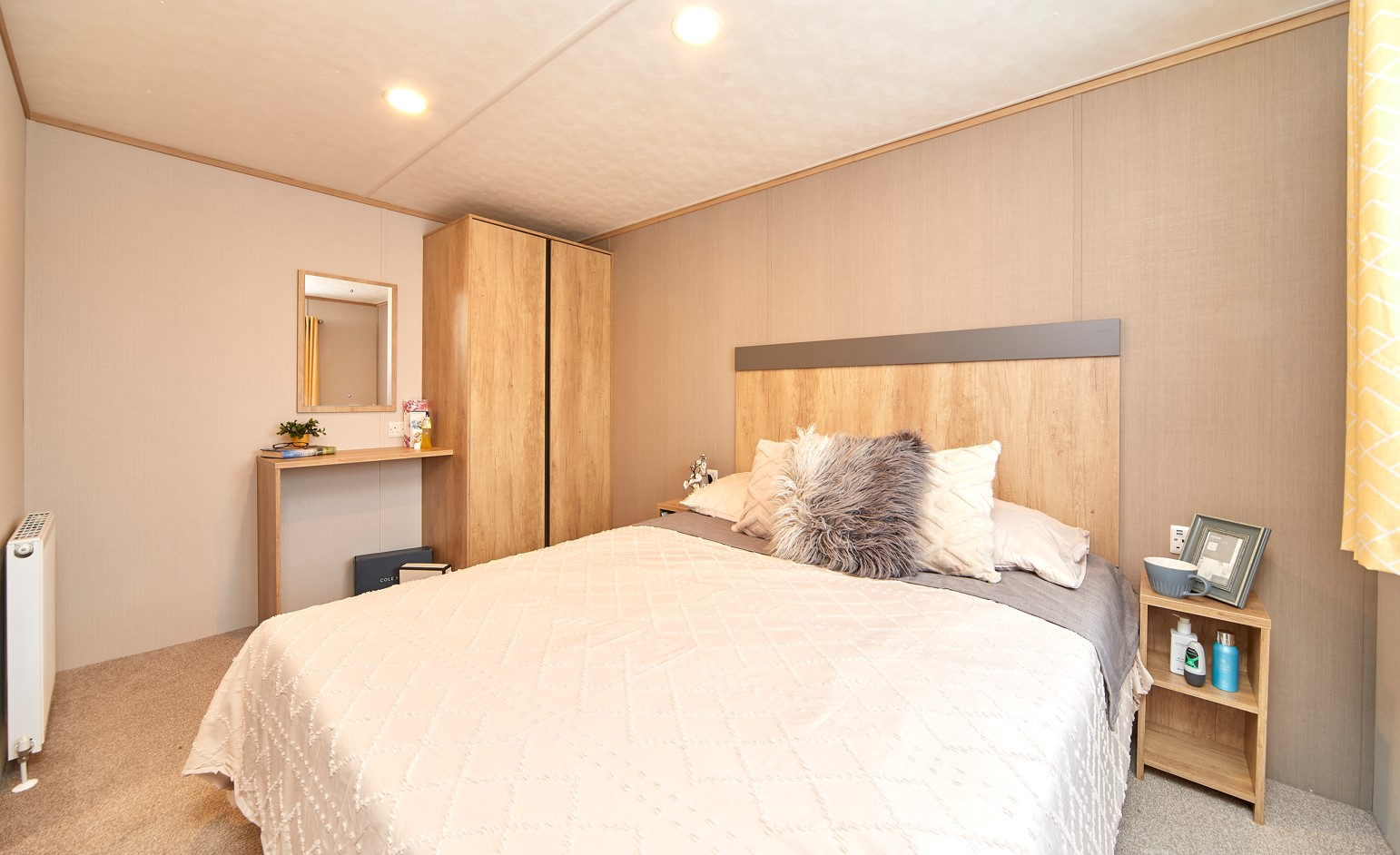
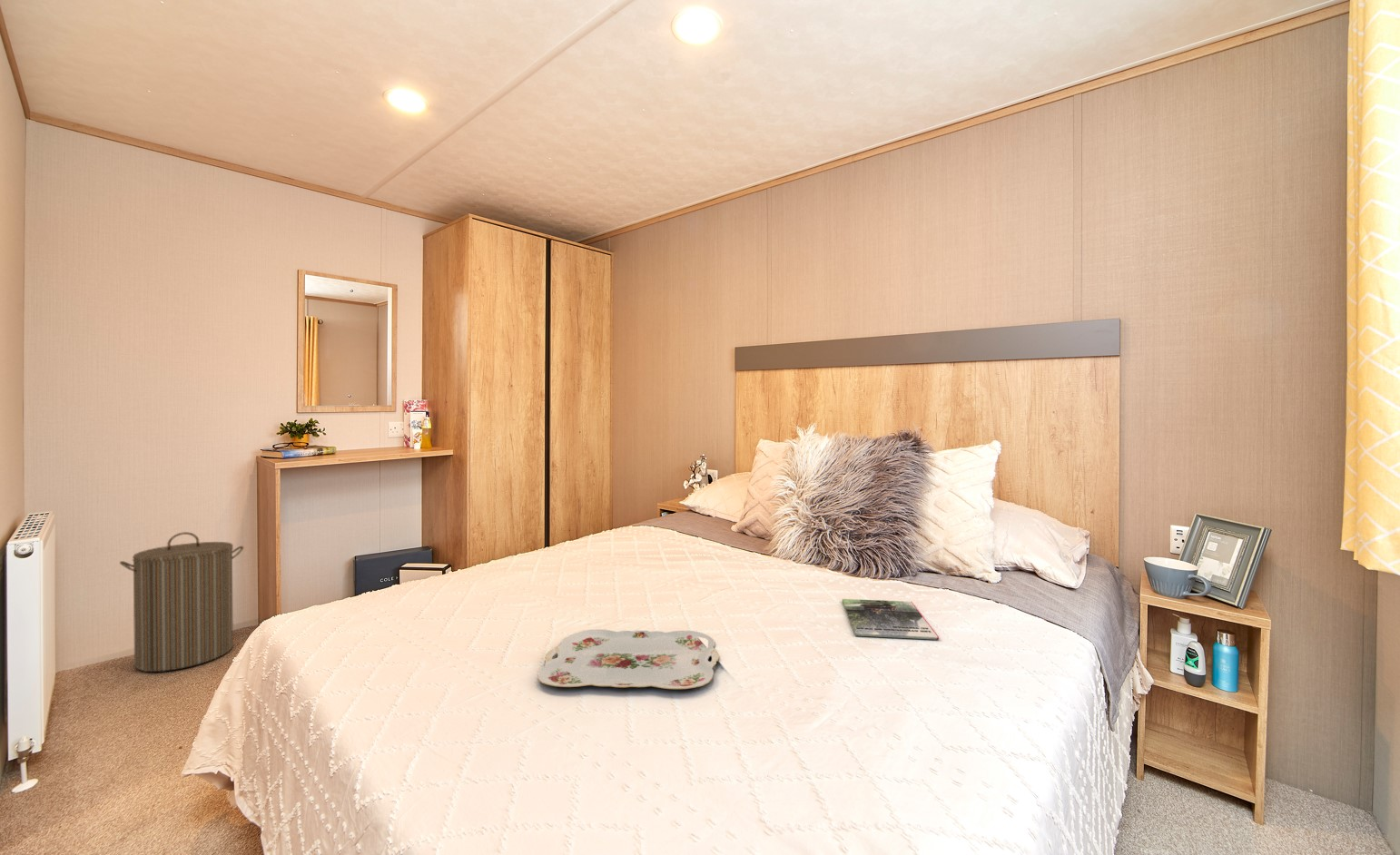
+ laundry hamper [119,531,244,673]
+ magazine [842,598,940,641]
+ serving tray [537,628,720,690]
